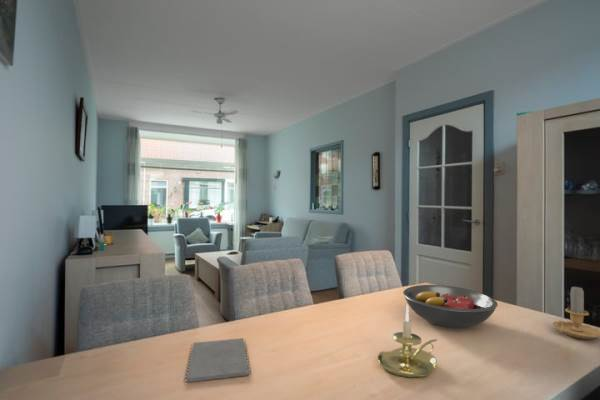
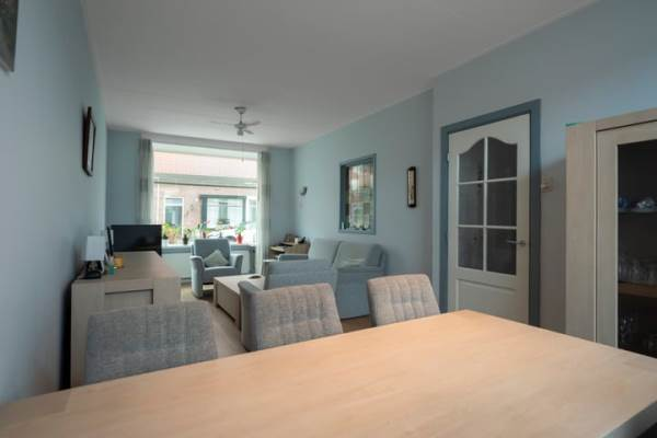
- notepad [183,337,252,383]
- fruit bowl [402,284,499,329]
- candle holder [377,303,438,378]
- candle [551,286,600,340]
